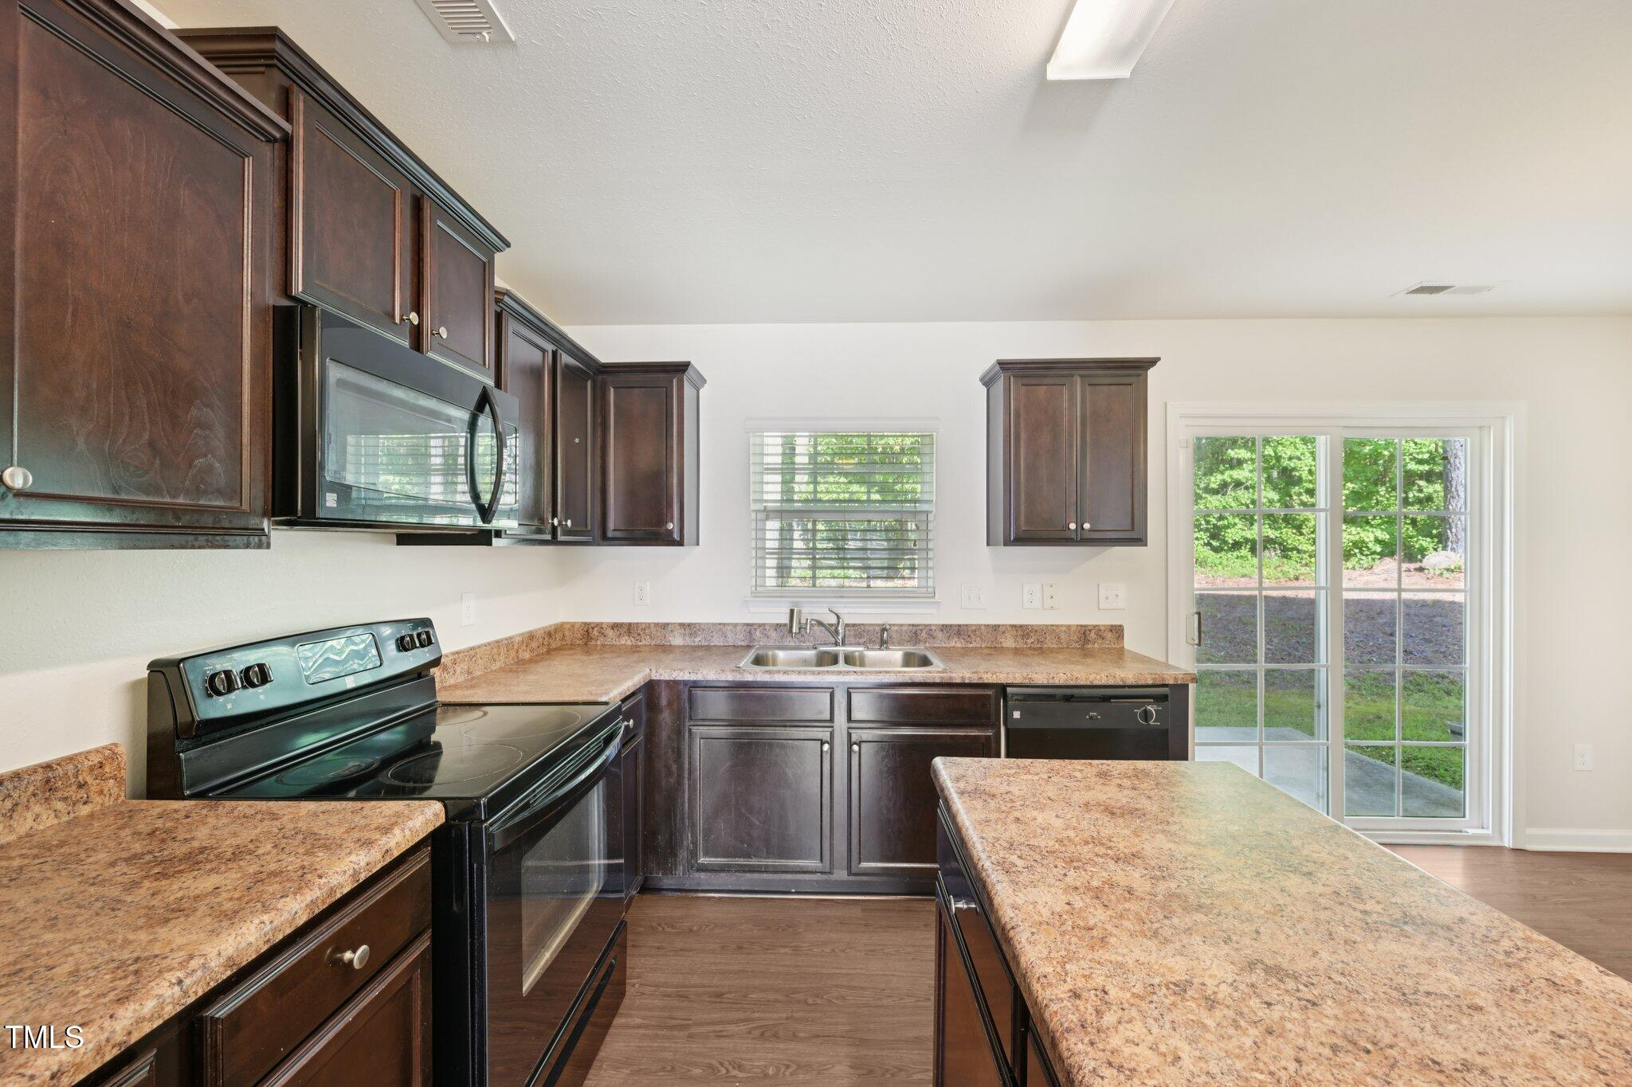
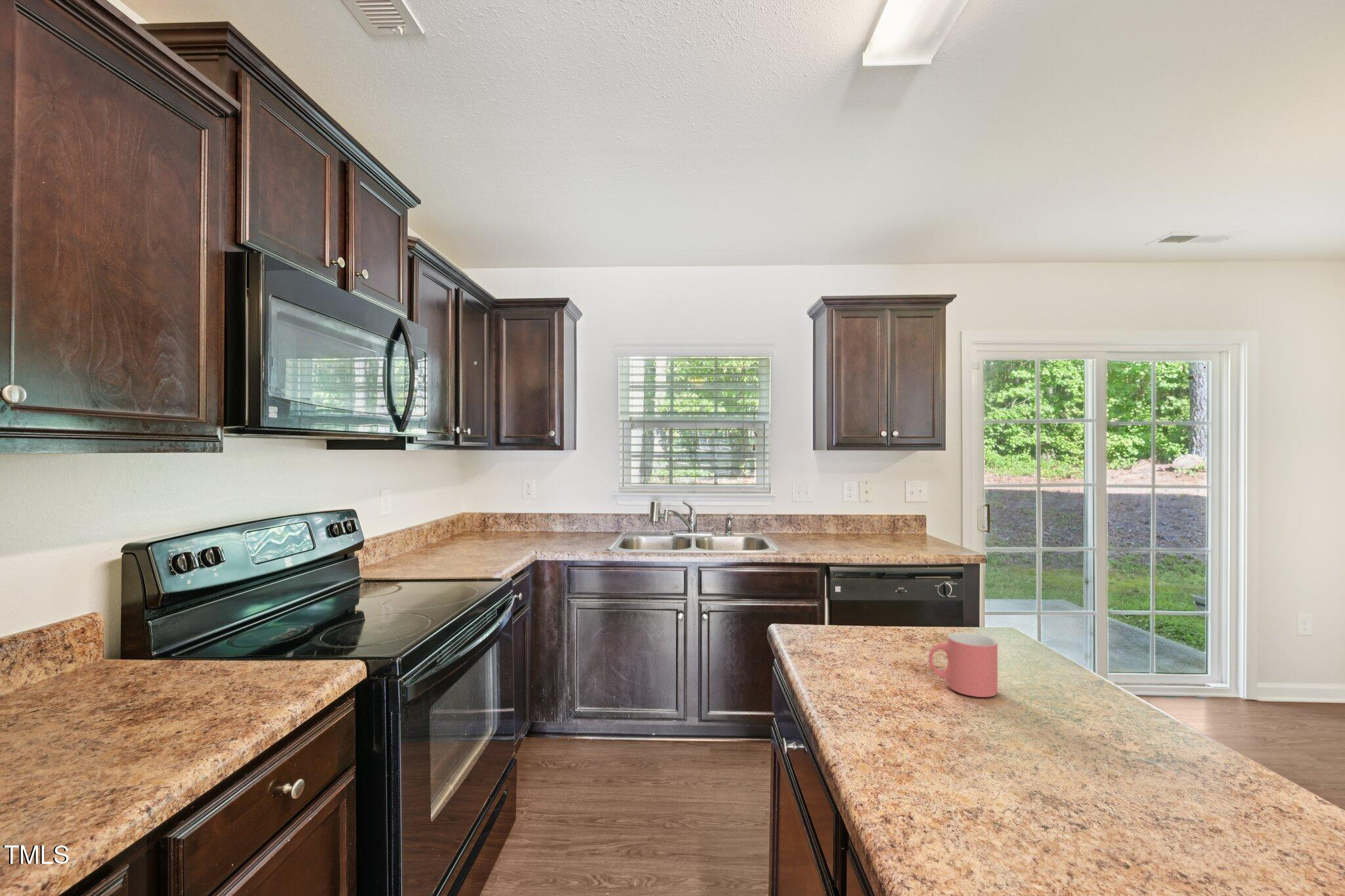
+ mug [928,631,998,698]
